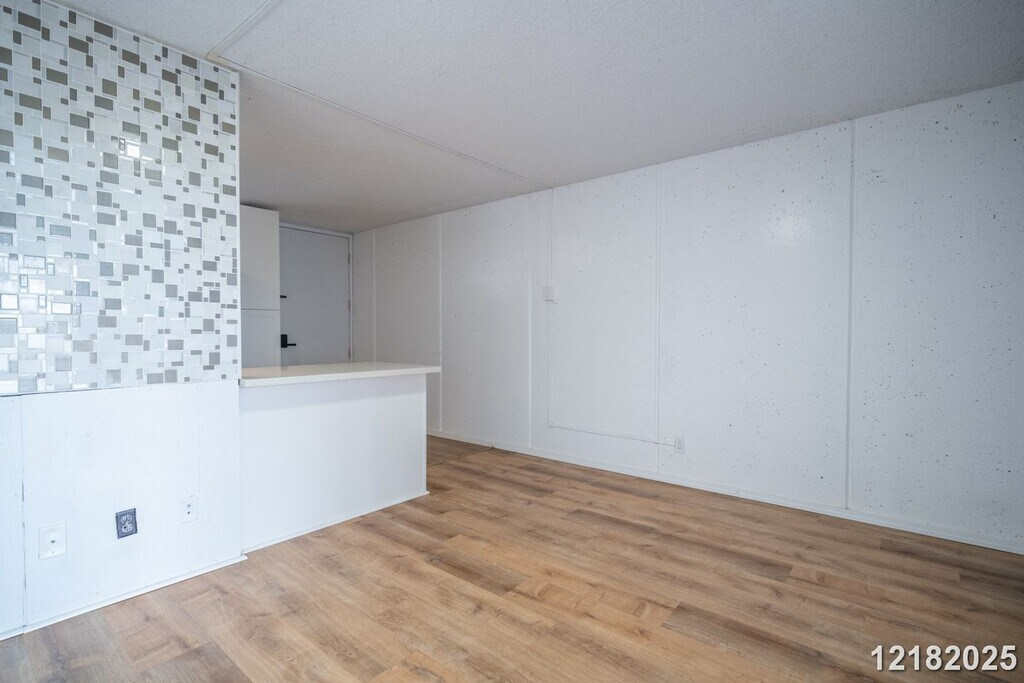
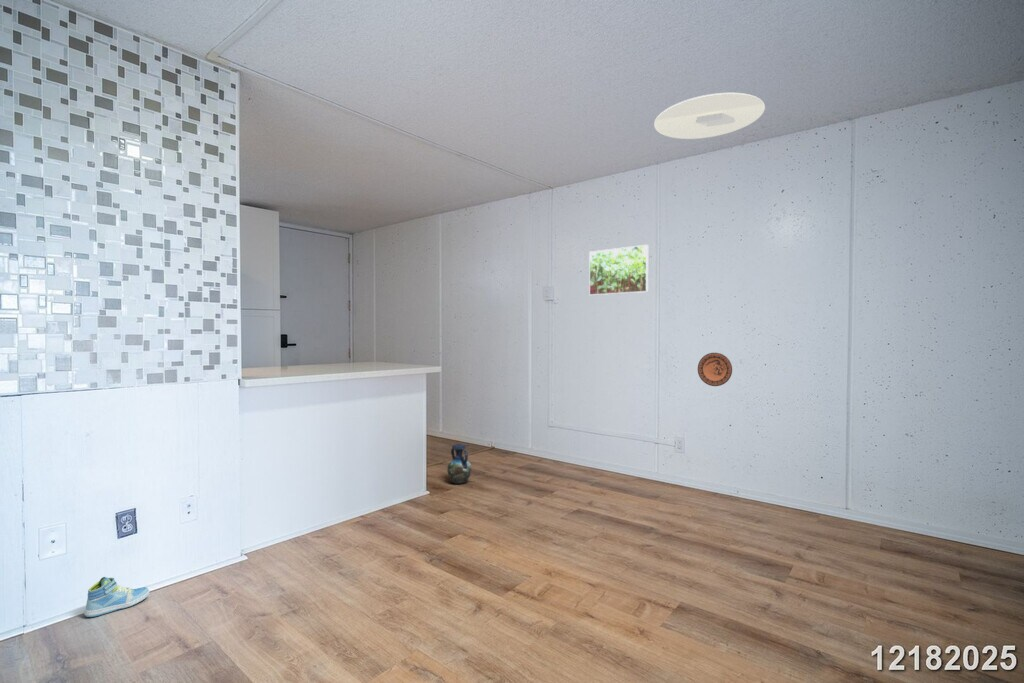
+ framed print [588,244,649,296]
+ ceiling light [653,92,766,140]
+ vase [446,443,472,485]
+ decorative plate [697,352,733,387]
+ sneaker [83,576,151,618]
